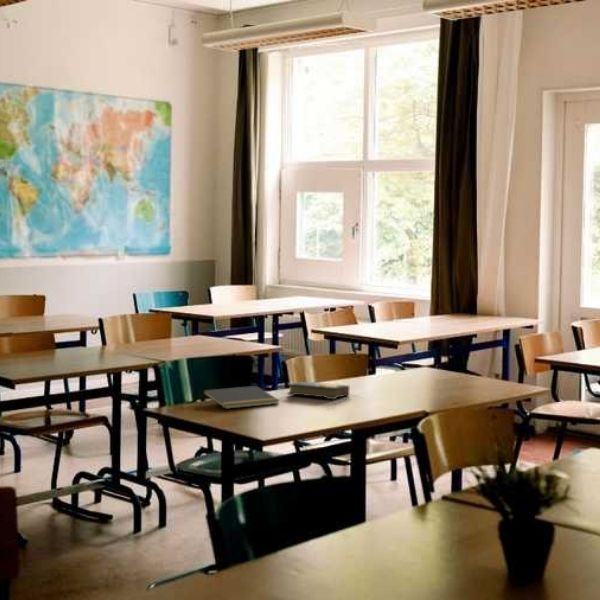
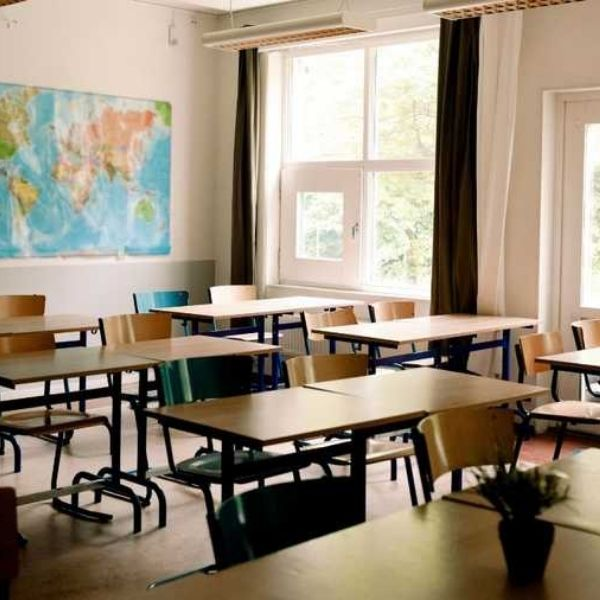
- notepad [201,385,281,410]
- hardback book [286,381,350,400]
